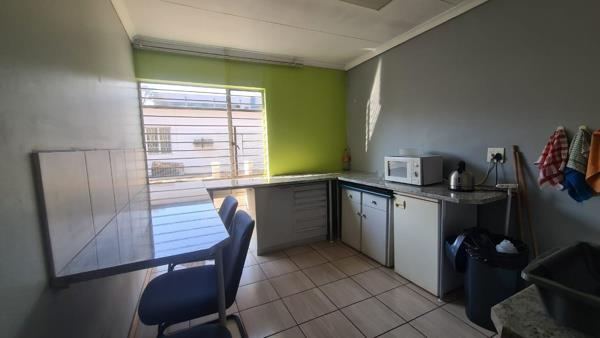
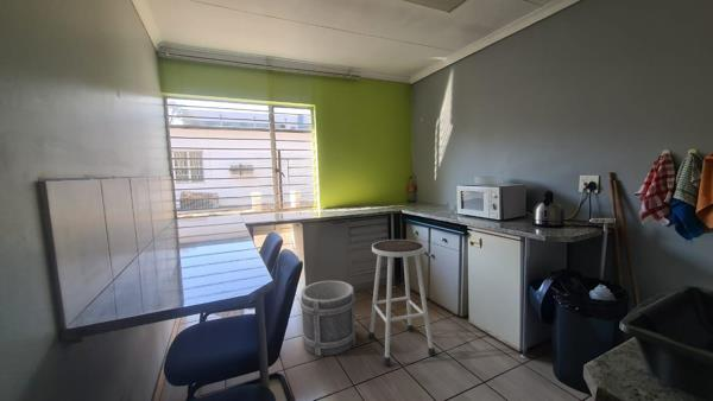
+ stool [367,238,437,367]
+ bucket [299,280,358,357]
